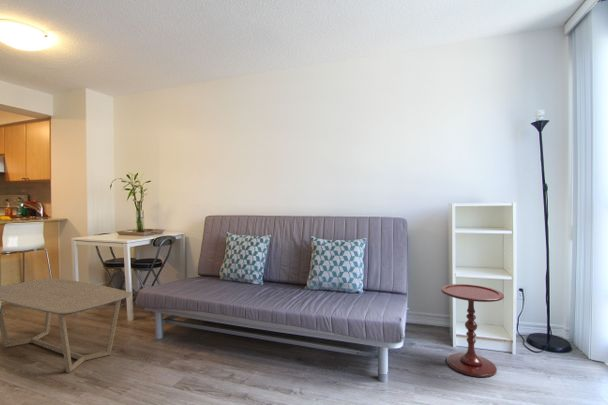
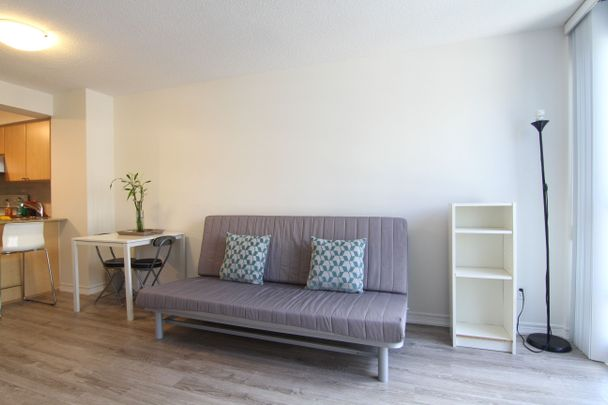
- side table [440,283,505,378]
- coffee table [0,277,133,374]
